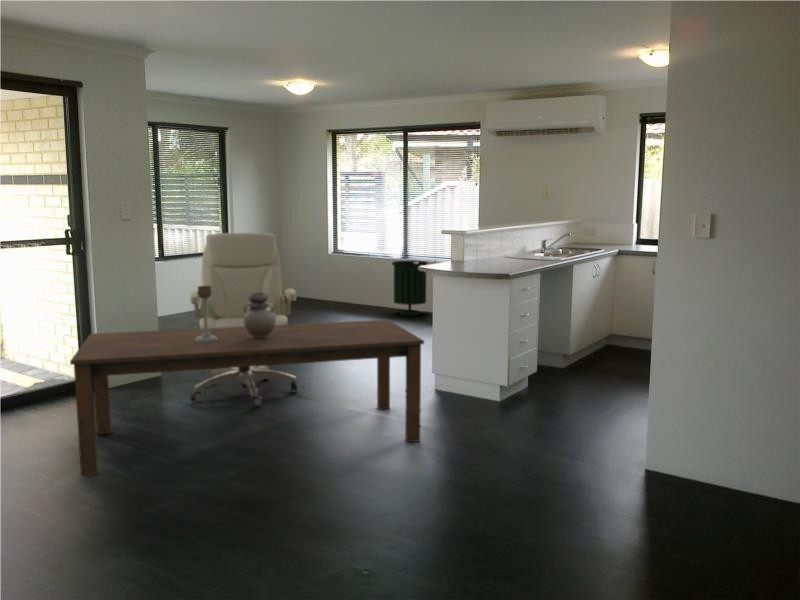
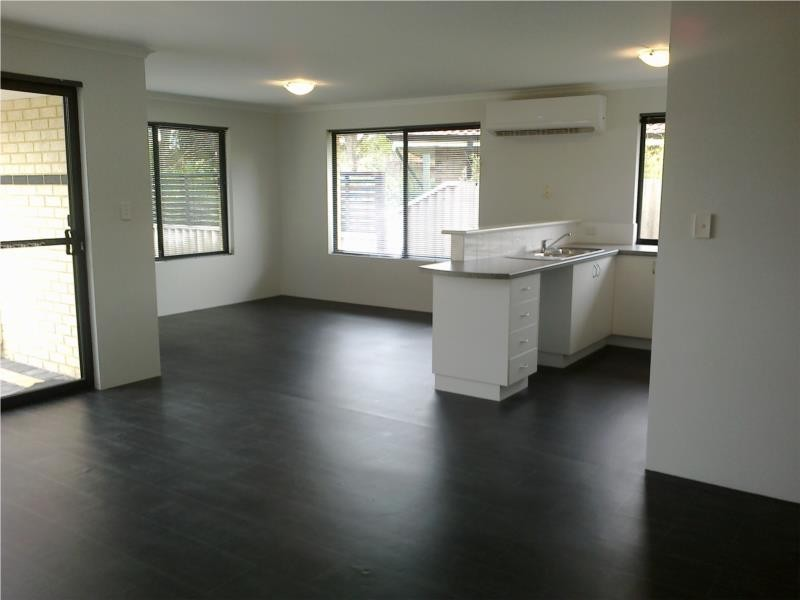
- dining table [69,319,425,477]
- candle holder [195,285,218,342]
- vase [244,293,276,338]
- chair [189,232,298,407]
- trash can [391,260,429,316]
